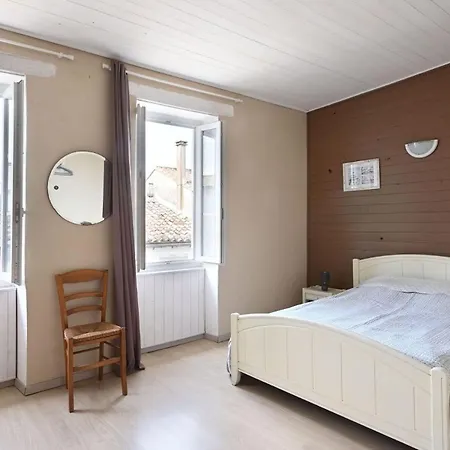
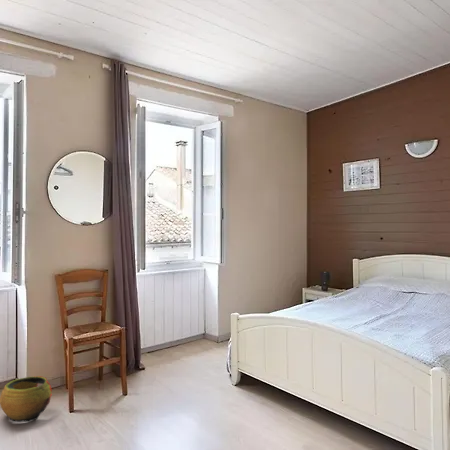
+ clay pot [0,375,53,423]
